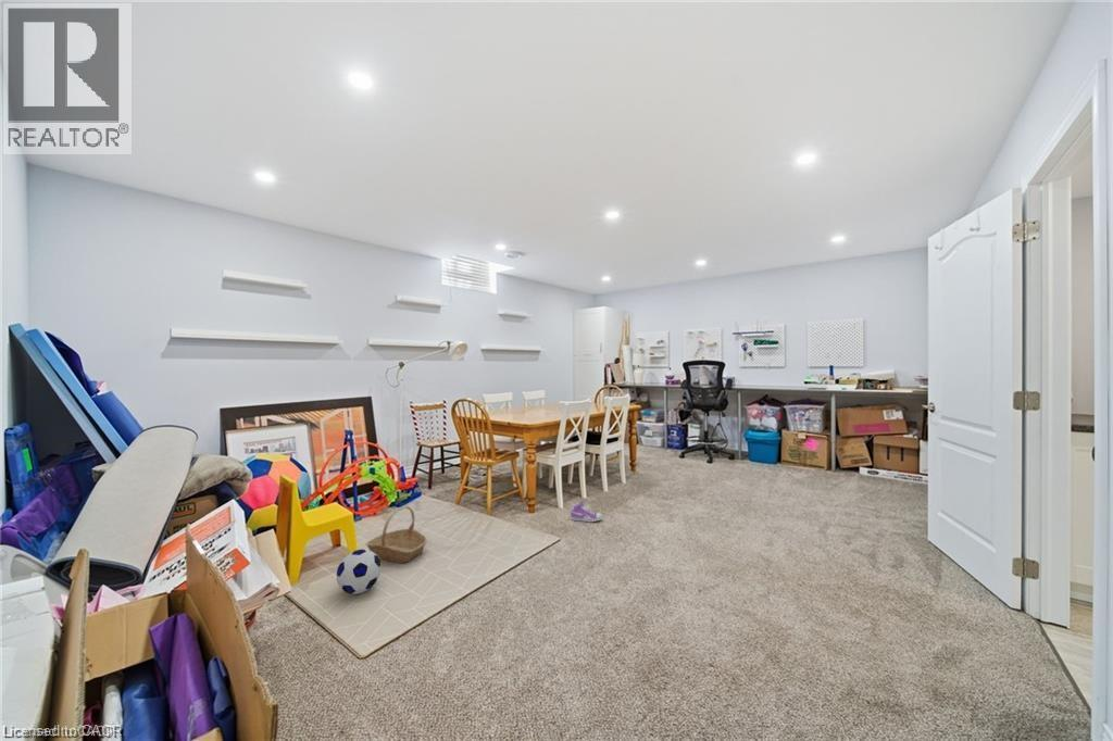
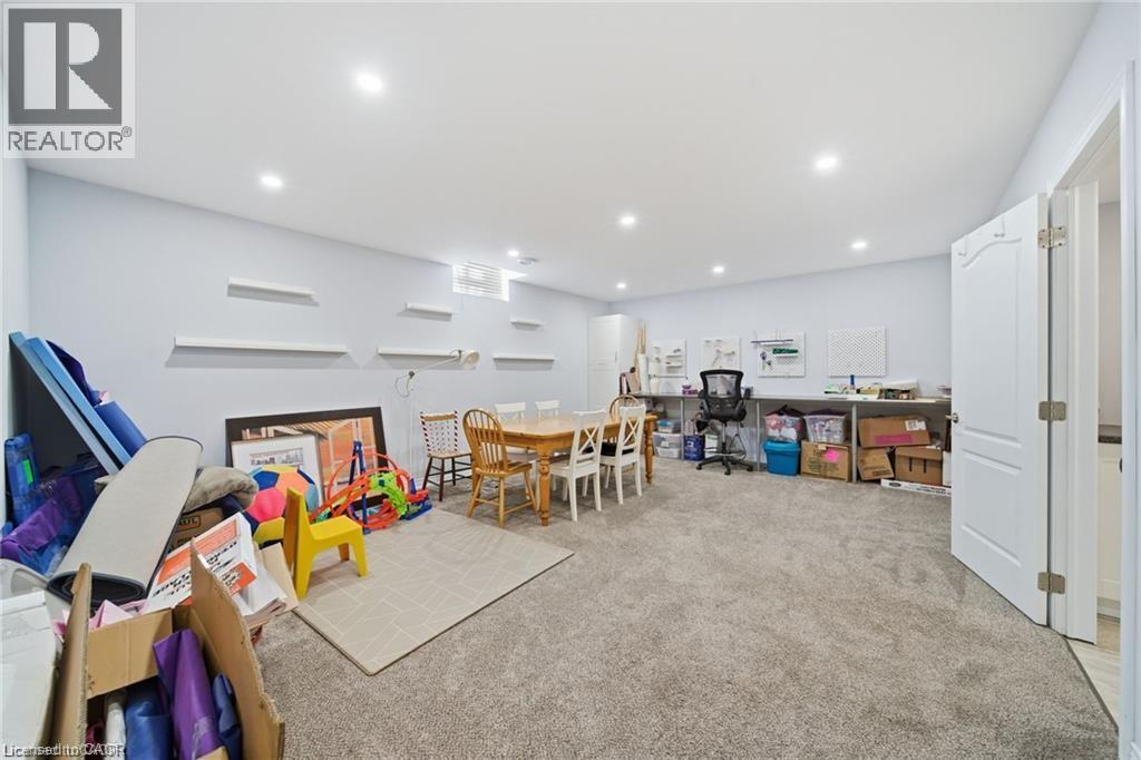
- basket [365,505,428,565]
- soccer ball [335,549,382,595]
- sneaker [570,500,603,523]
